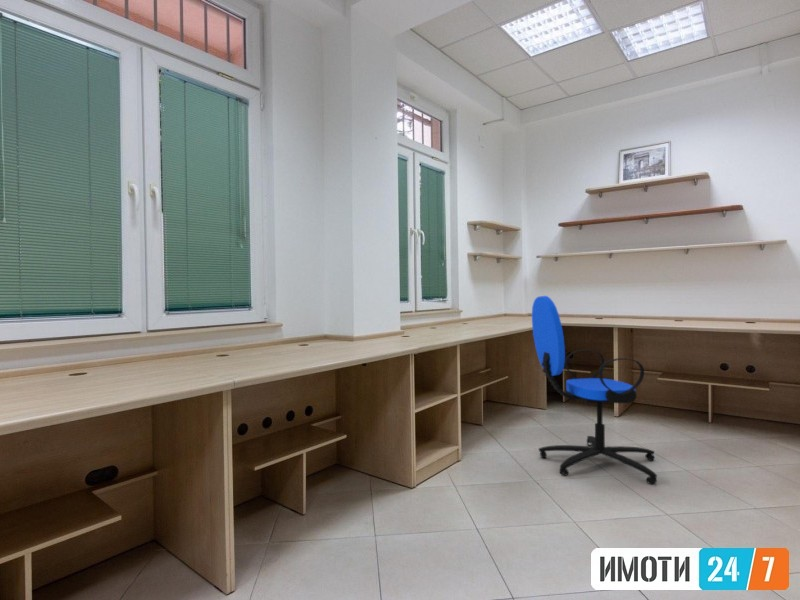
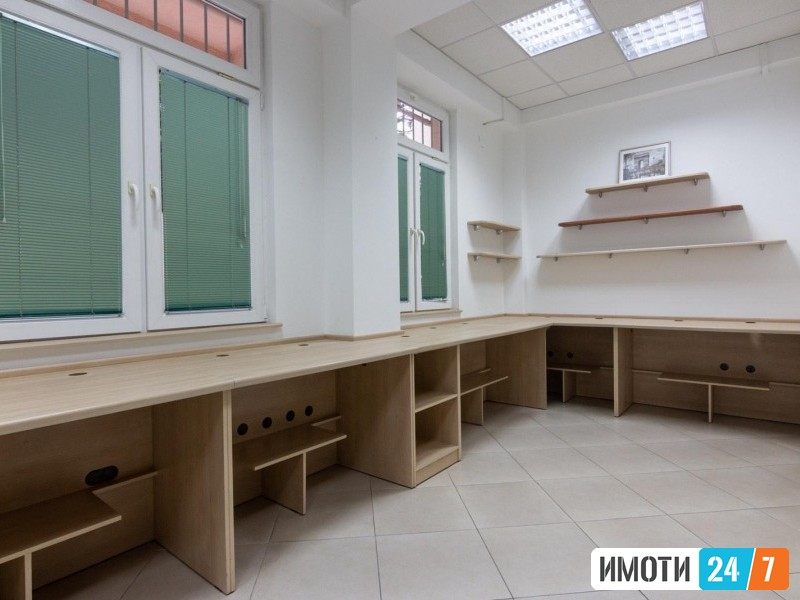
- office chair [531,295,658,485]
